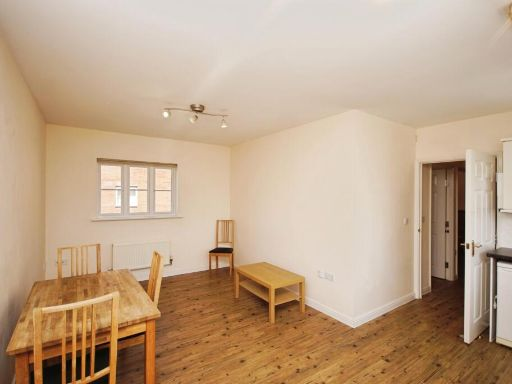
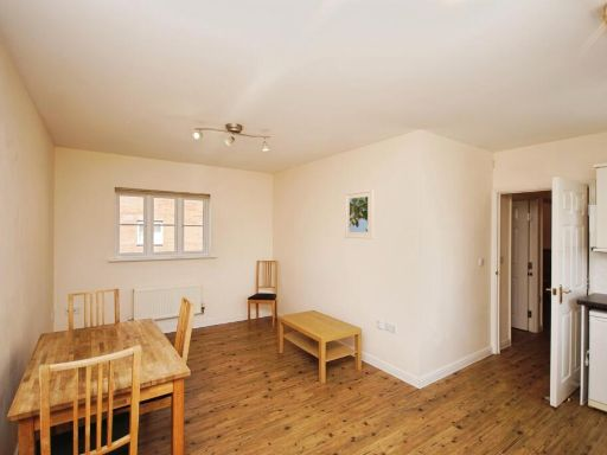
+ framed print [344,188,375,241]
